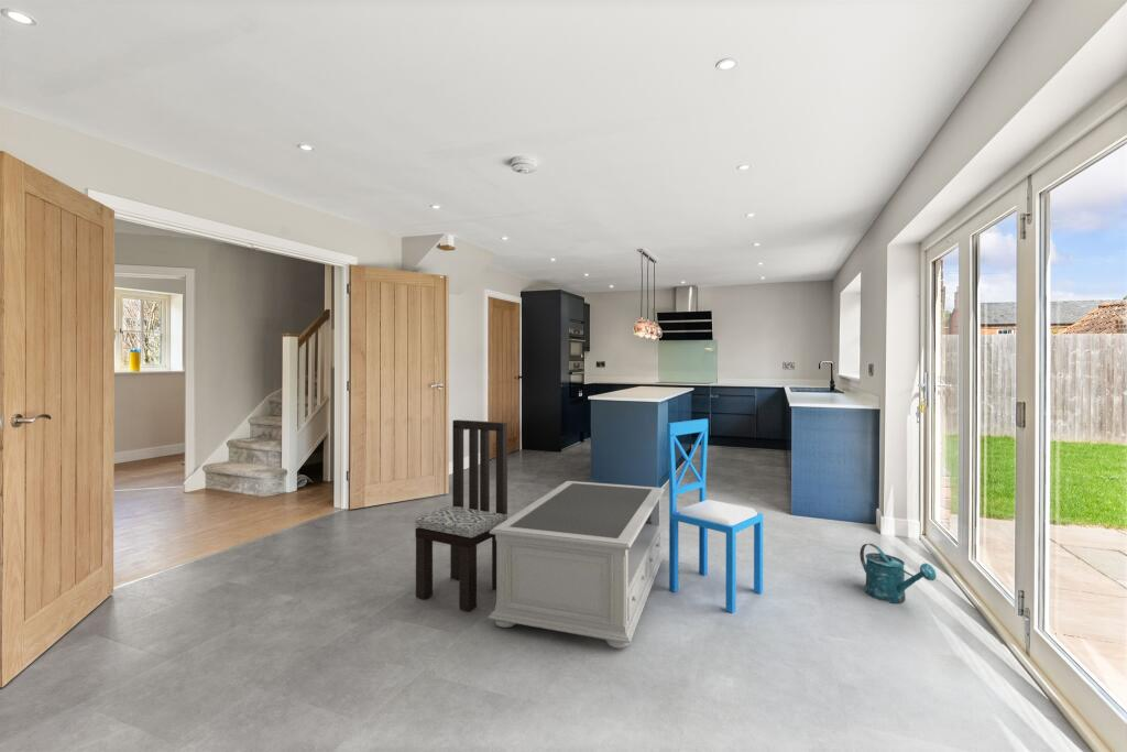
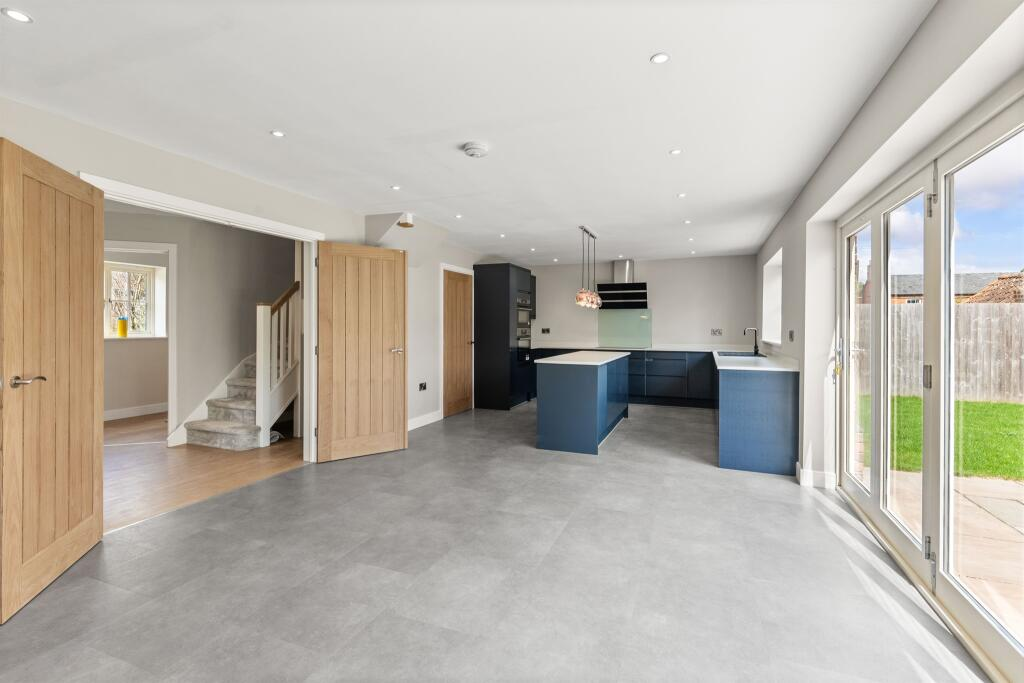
- coffee table [488,480,666,650]
- dining chair [666,417,764,613]
- dining chair [414,418,508,613]
- watering can [858,543,938,604]
